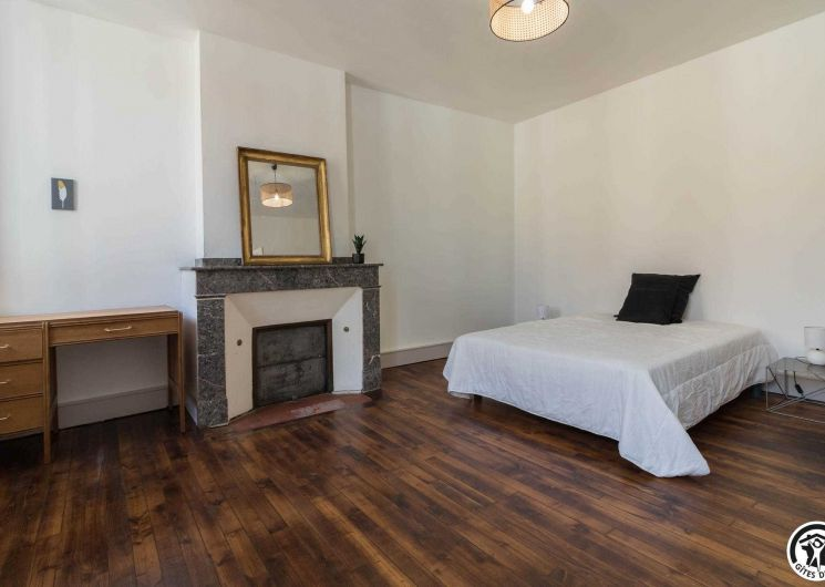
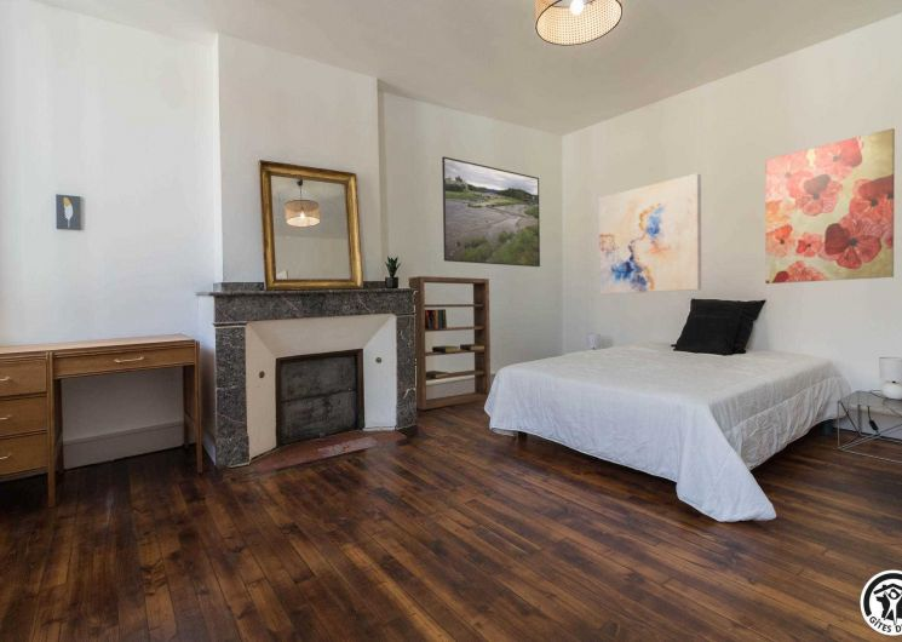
+ wall art [598,172,702,296]
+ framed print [441,155,541,268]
+ bookshelf [408,275,492,411]
+ wall art [764,127,896,285]
